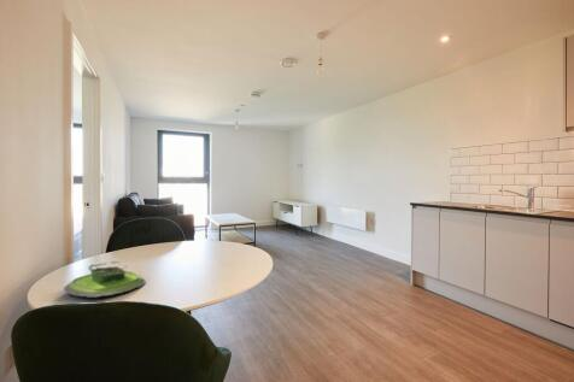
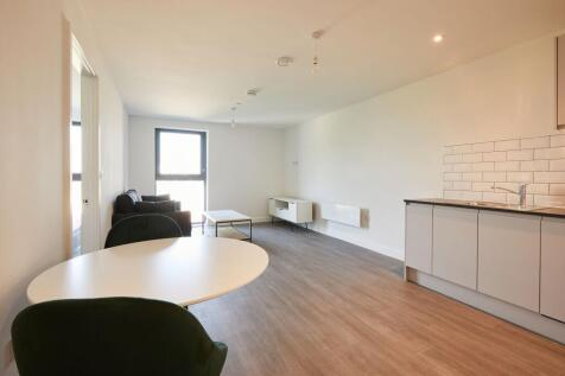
- plant pot [63,260,147,298]
